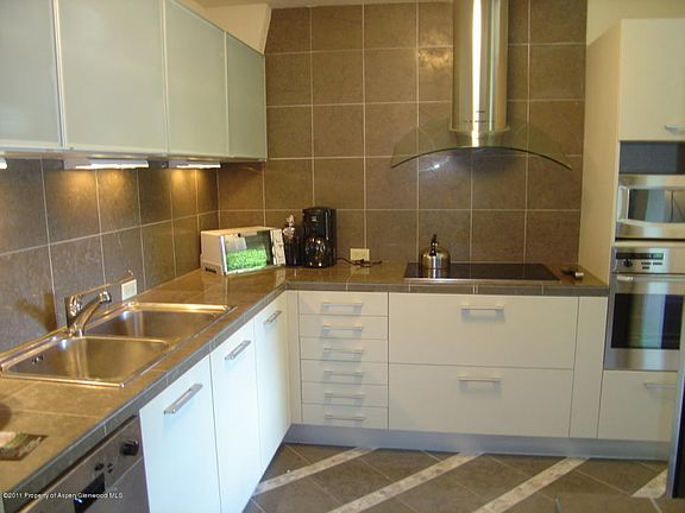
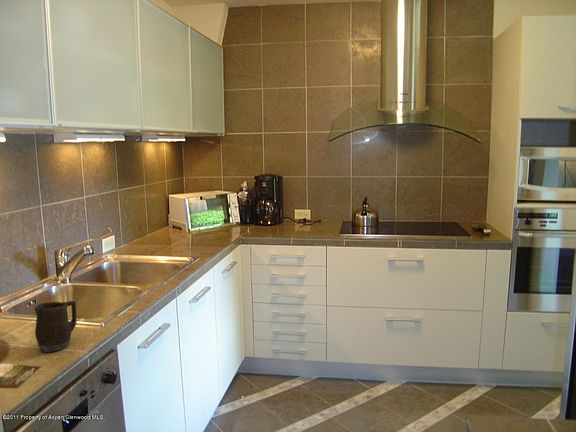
+ mug [34,300,78,353]
